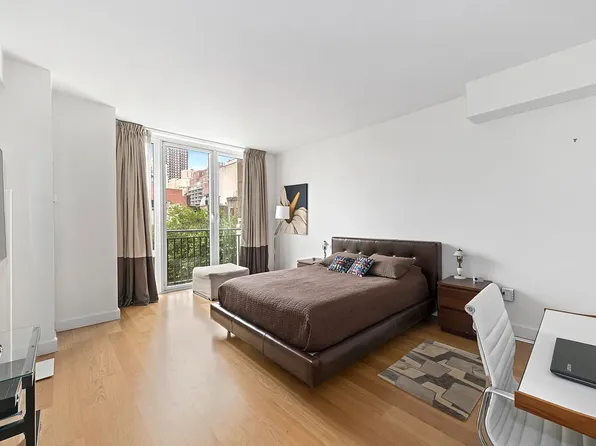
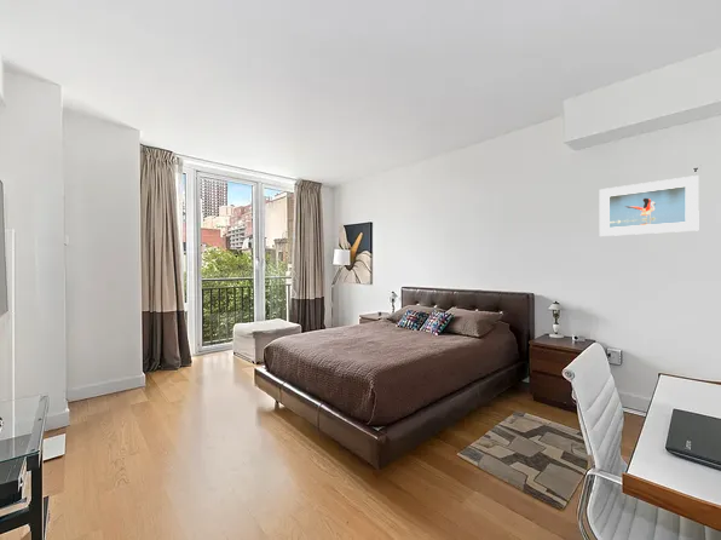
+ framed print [599,174,700,237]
